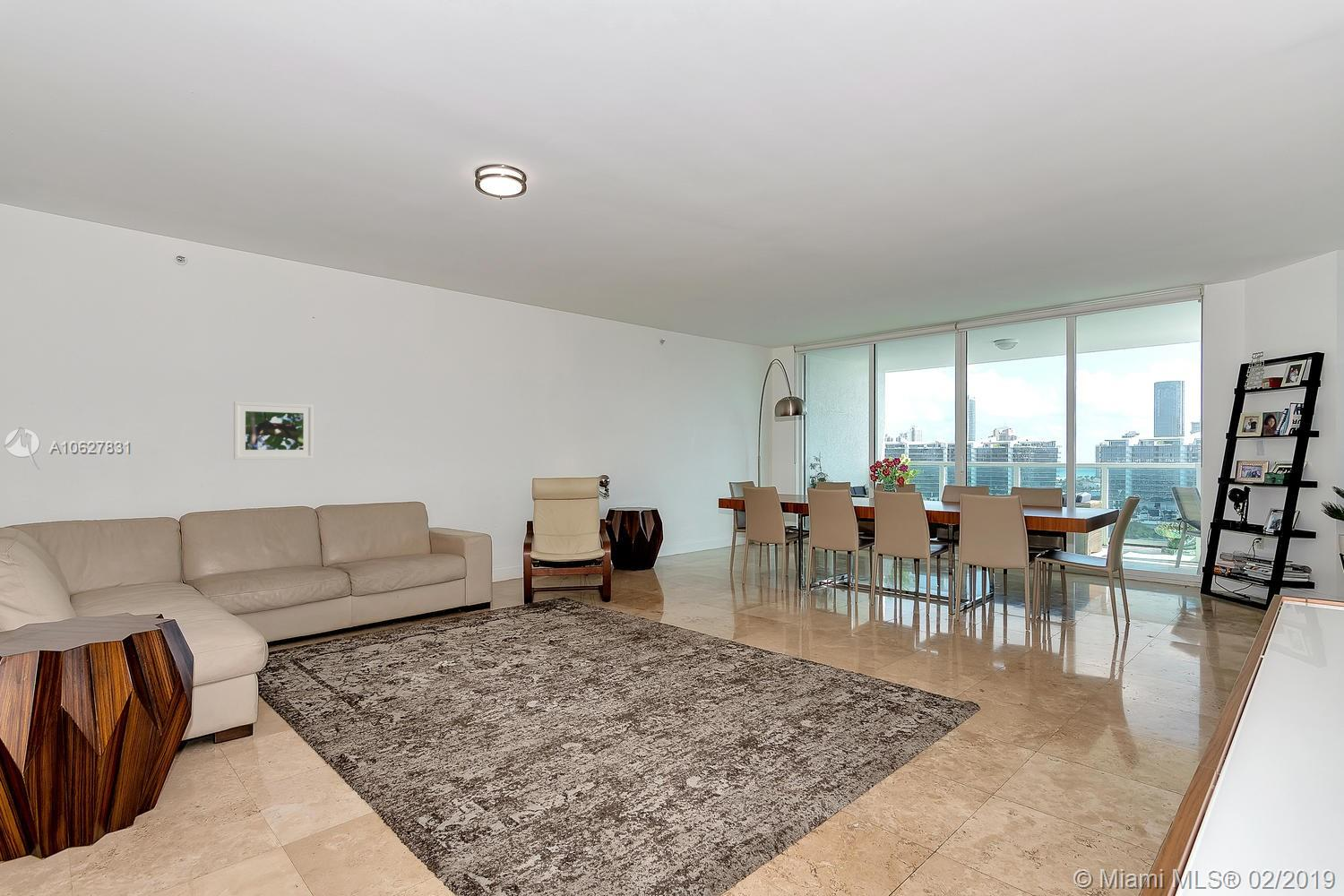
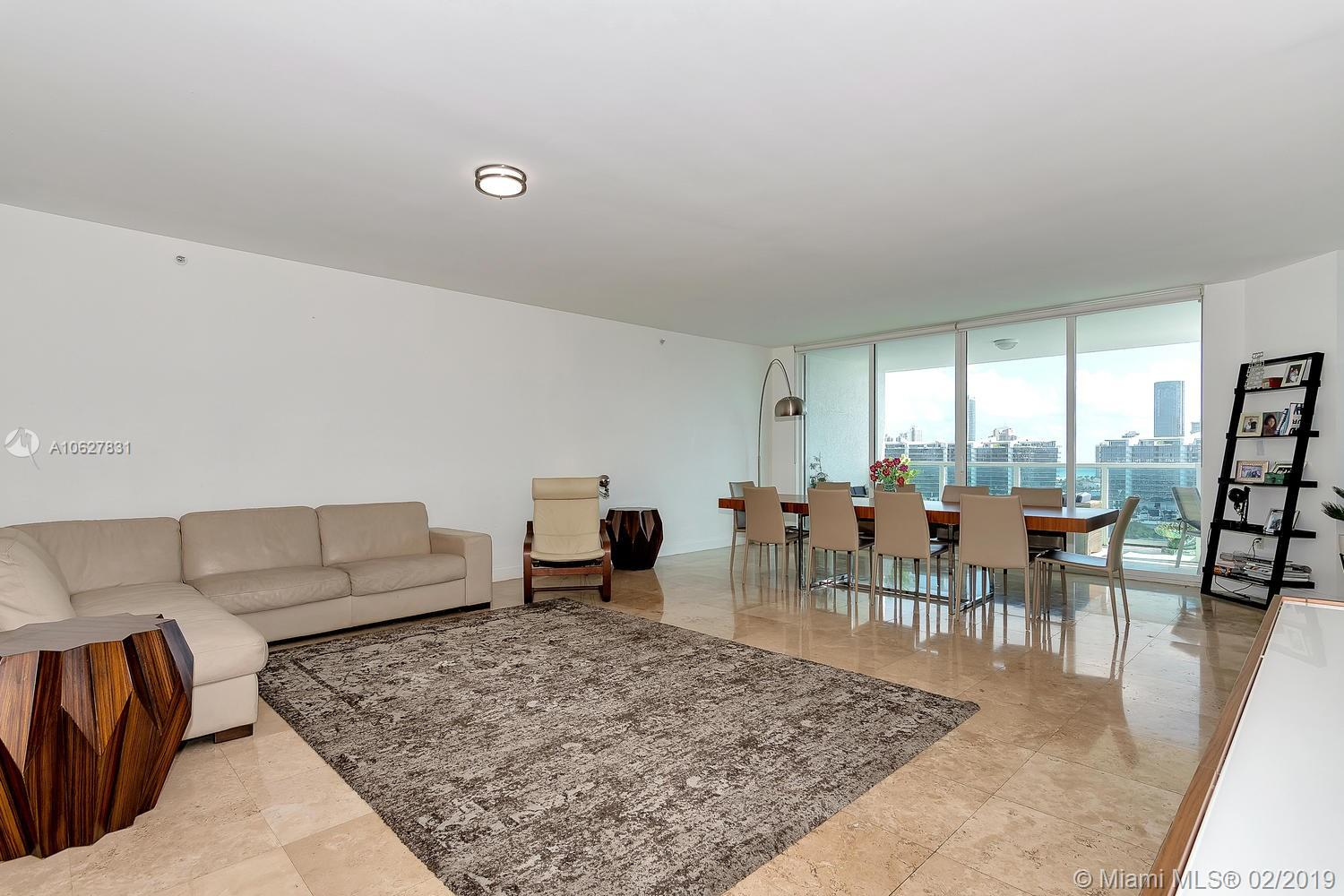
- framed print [233,401,314,461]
